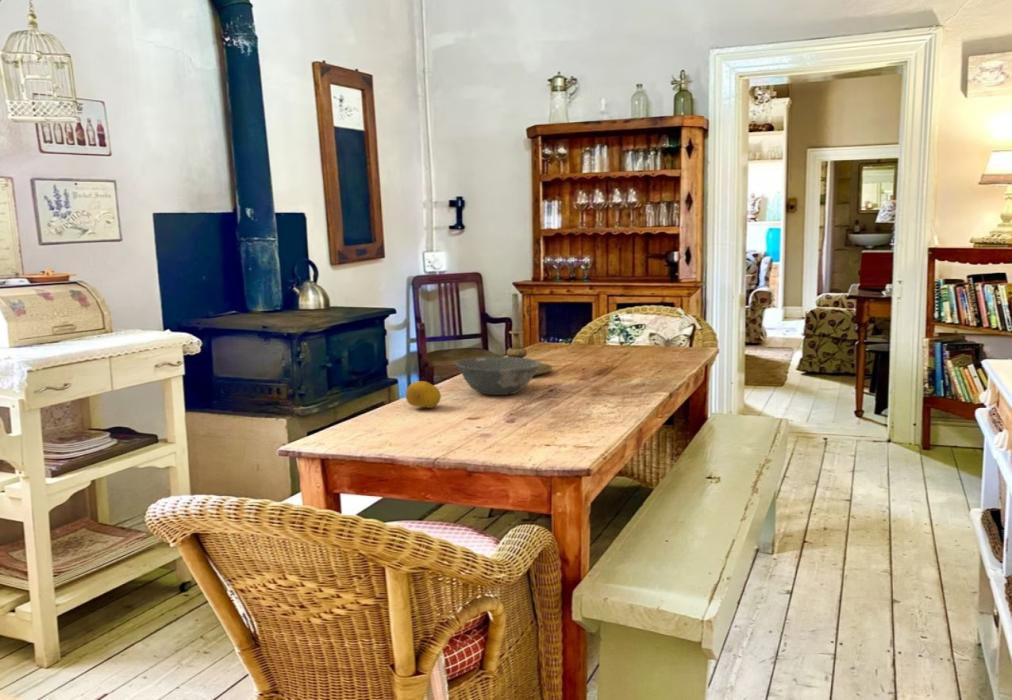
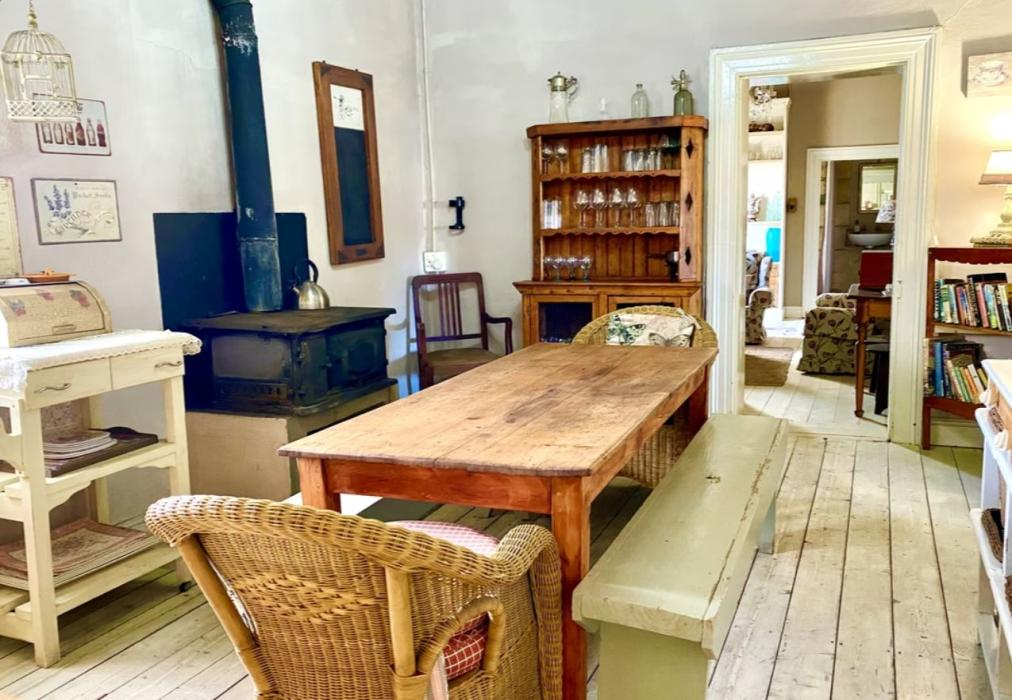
- candle holder [505,293,554,377]
- bowl [454,356,542,396]
- fruit [405,380,442,409]
